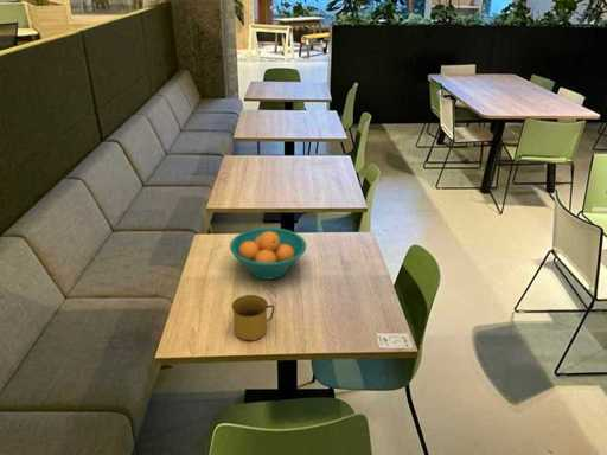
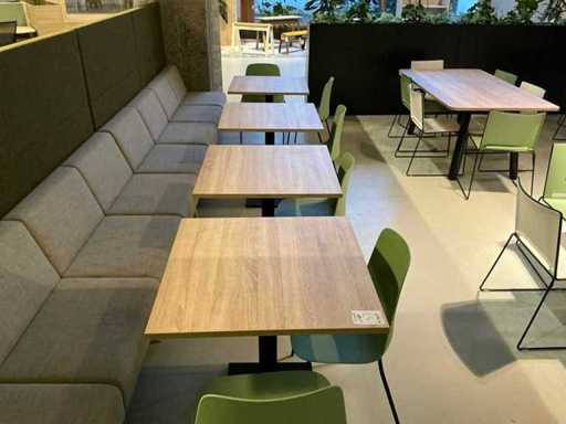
- mug [231,294,275,341]
- fruit bowl [229,226,307,281]
